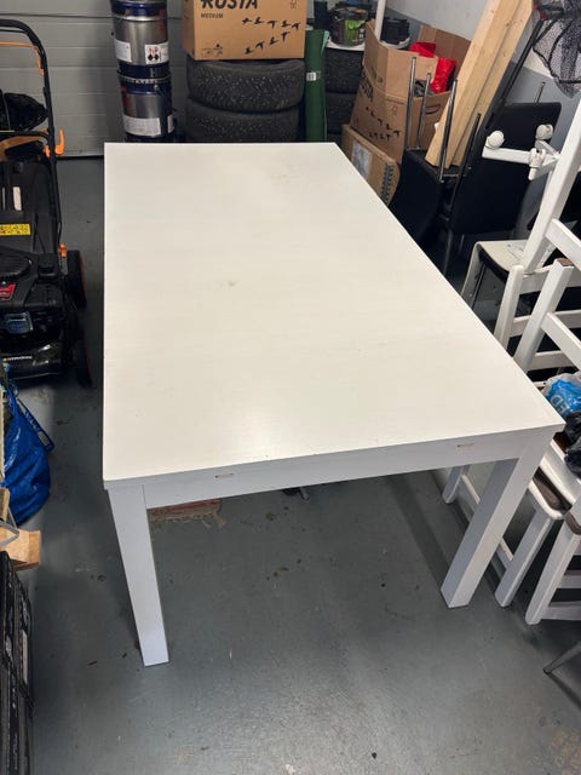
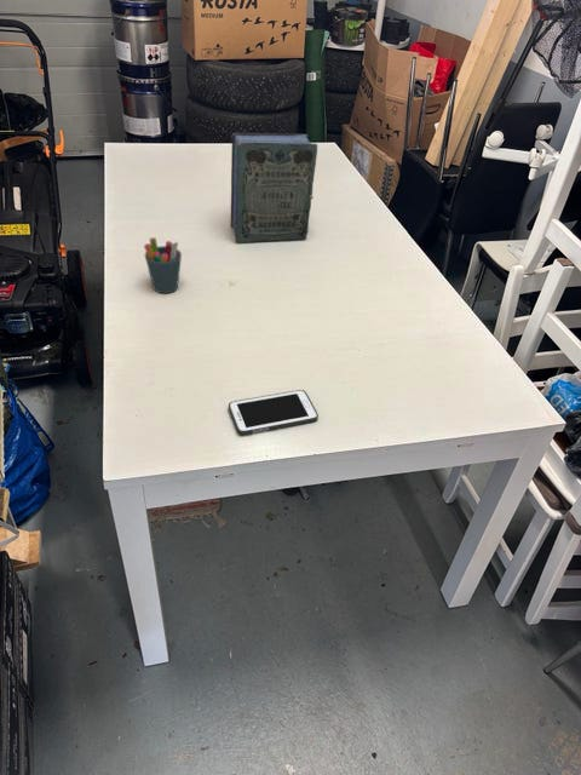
+ cell phone [228,389,320,436]
+ book [229,132,318,243]
+ pen holder [143,236,183,294]
